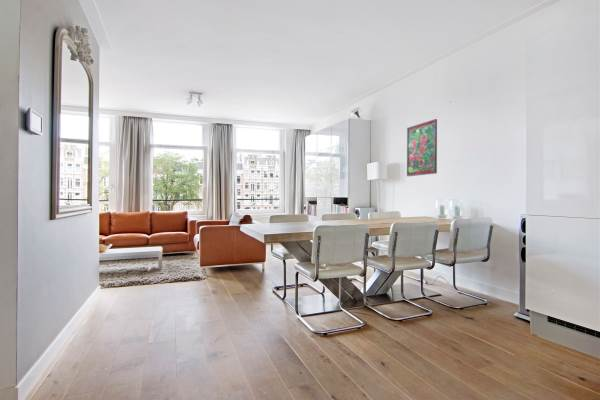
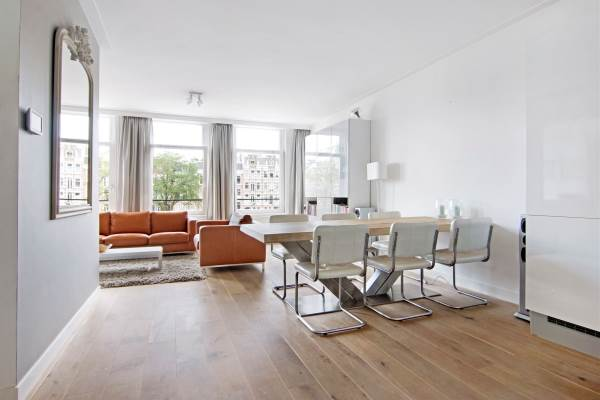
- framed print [406,118,438,177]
